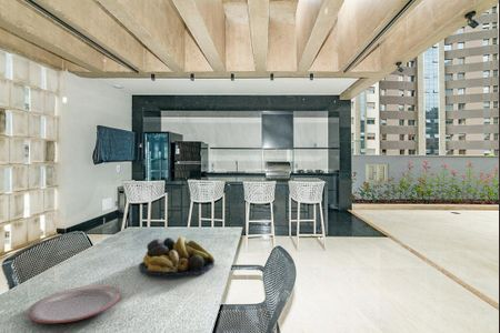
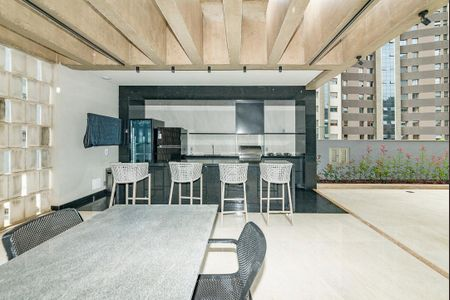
- fruit bowl [138,235,216,278]
- plate [27,284,121,324]
